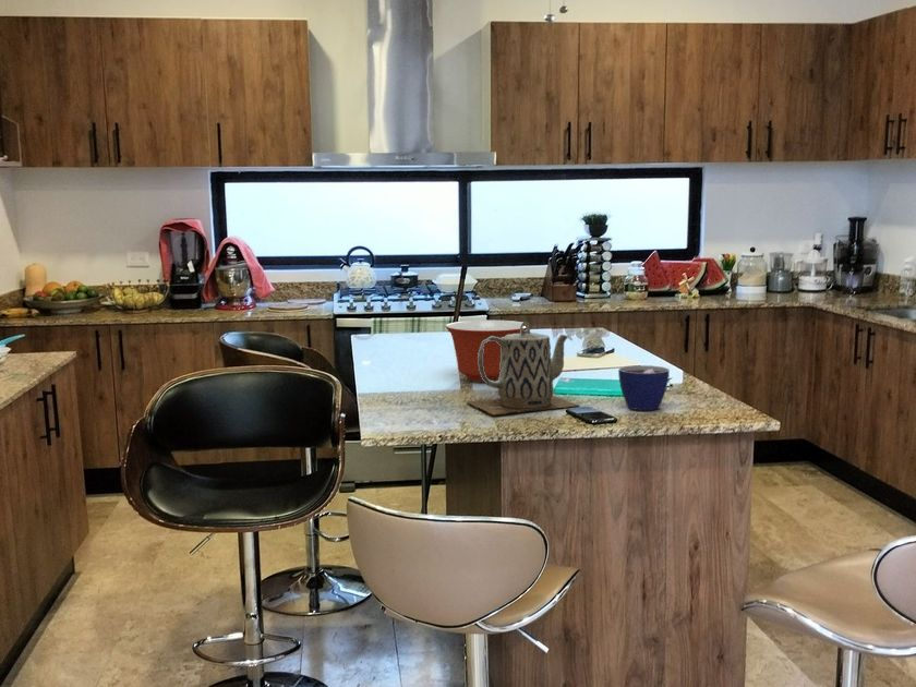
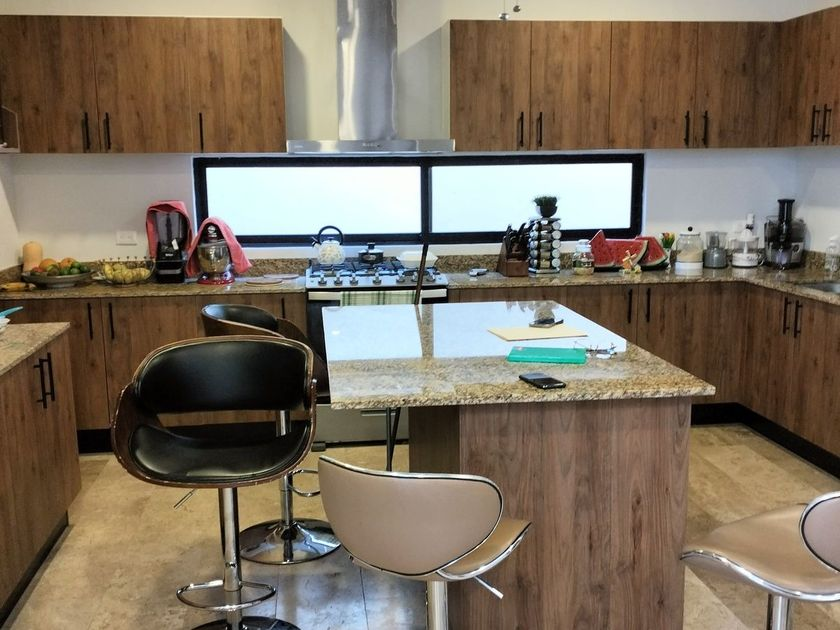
- teapot [465,321,580,417]
- mixing bowl [445,320,527,383]
- cup [617,364,671,411]
